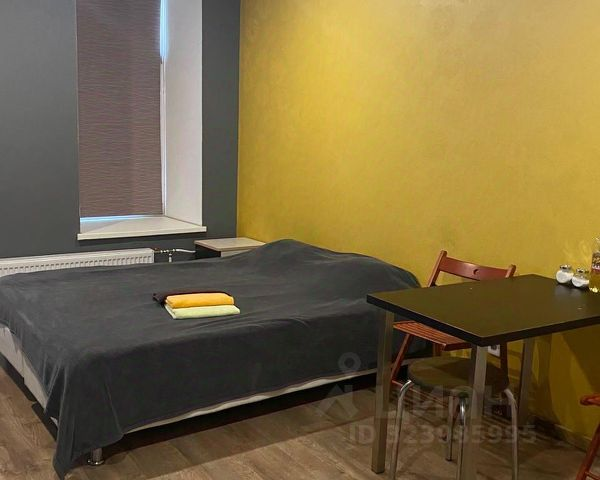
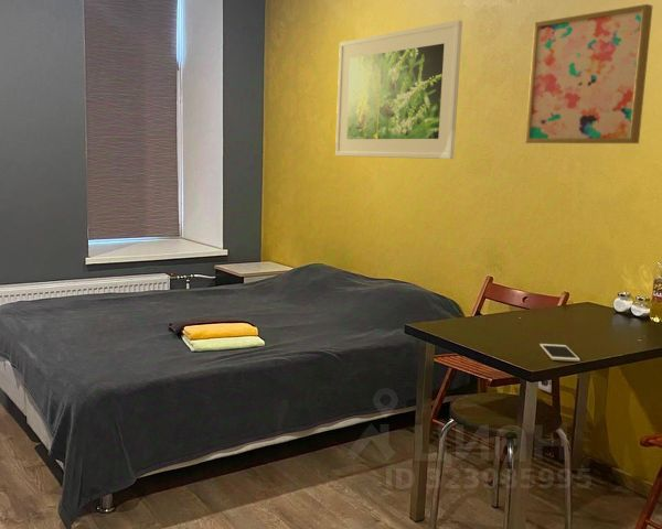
+ wall art [524,3,654,144]
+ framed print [334,19,463,160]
+ cell phone [538,343,581,363]
